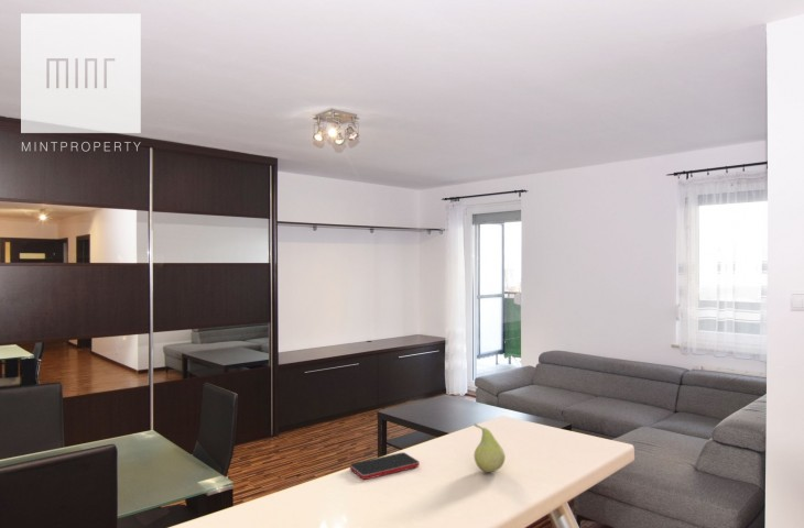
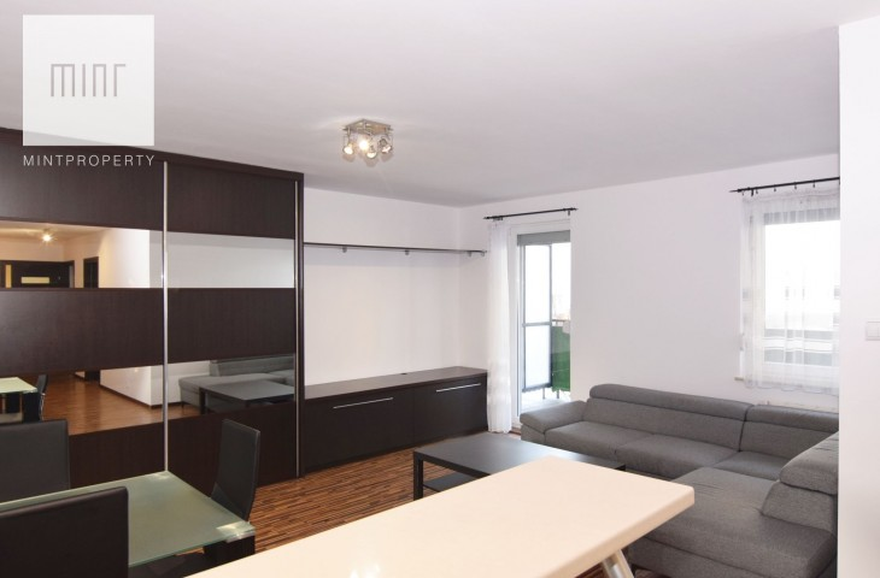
- smartphone [349,451,421,481]
- fruit [474,422,507,474]
